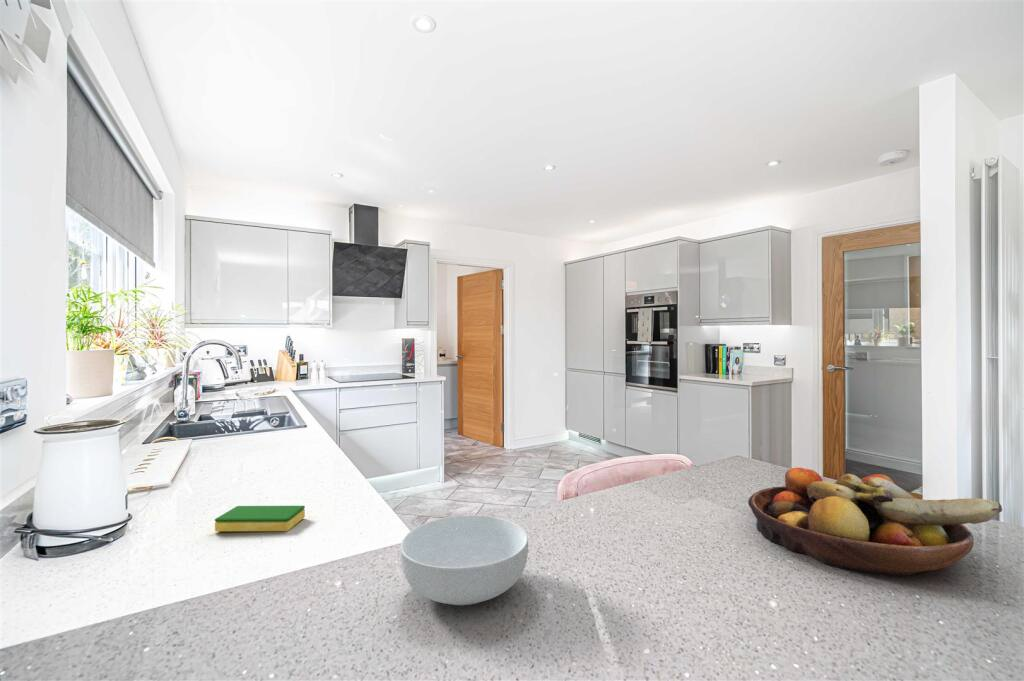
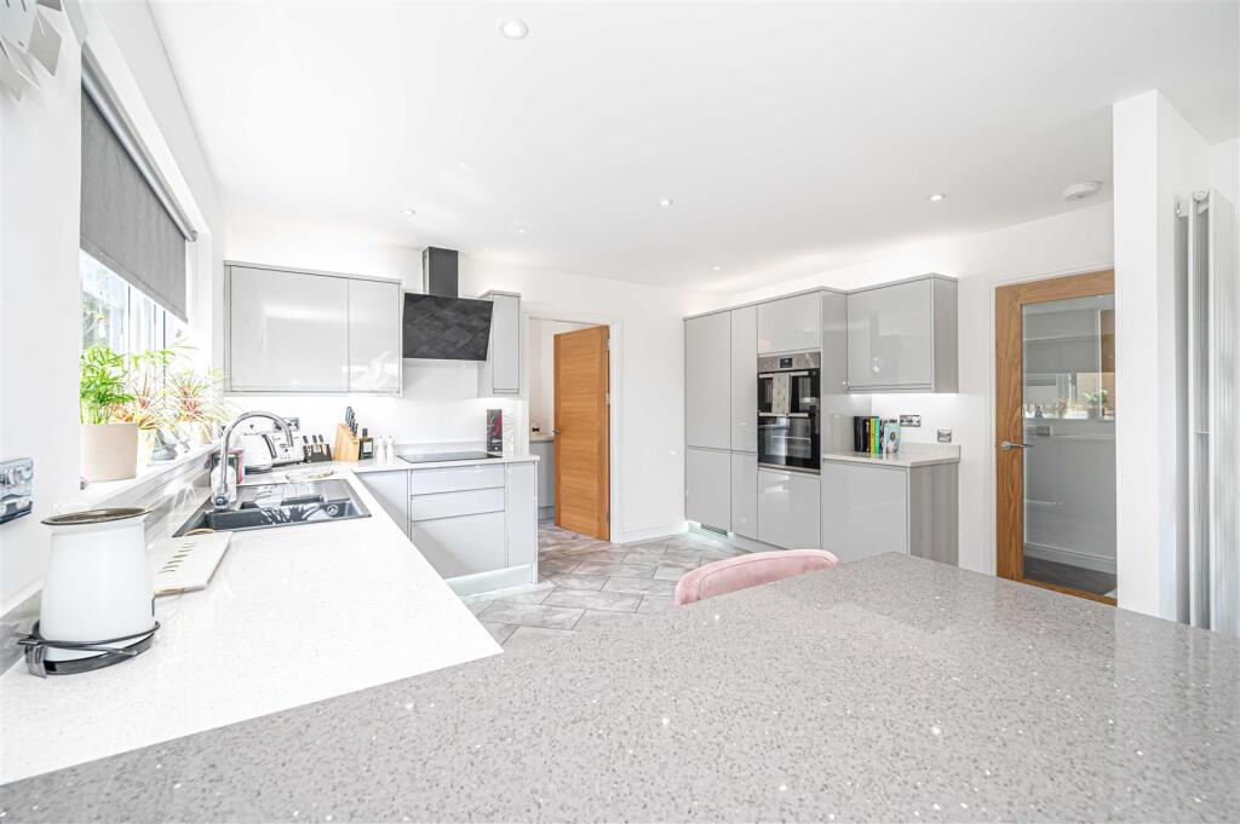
- dish sponge [214,505,306,532]
- fruit bowl [747,467,1003,577]
- cereal bowl [399,514,529,606]
